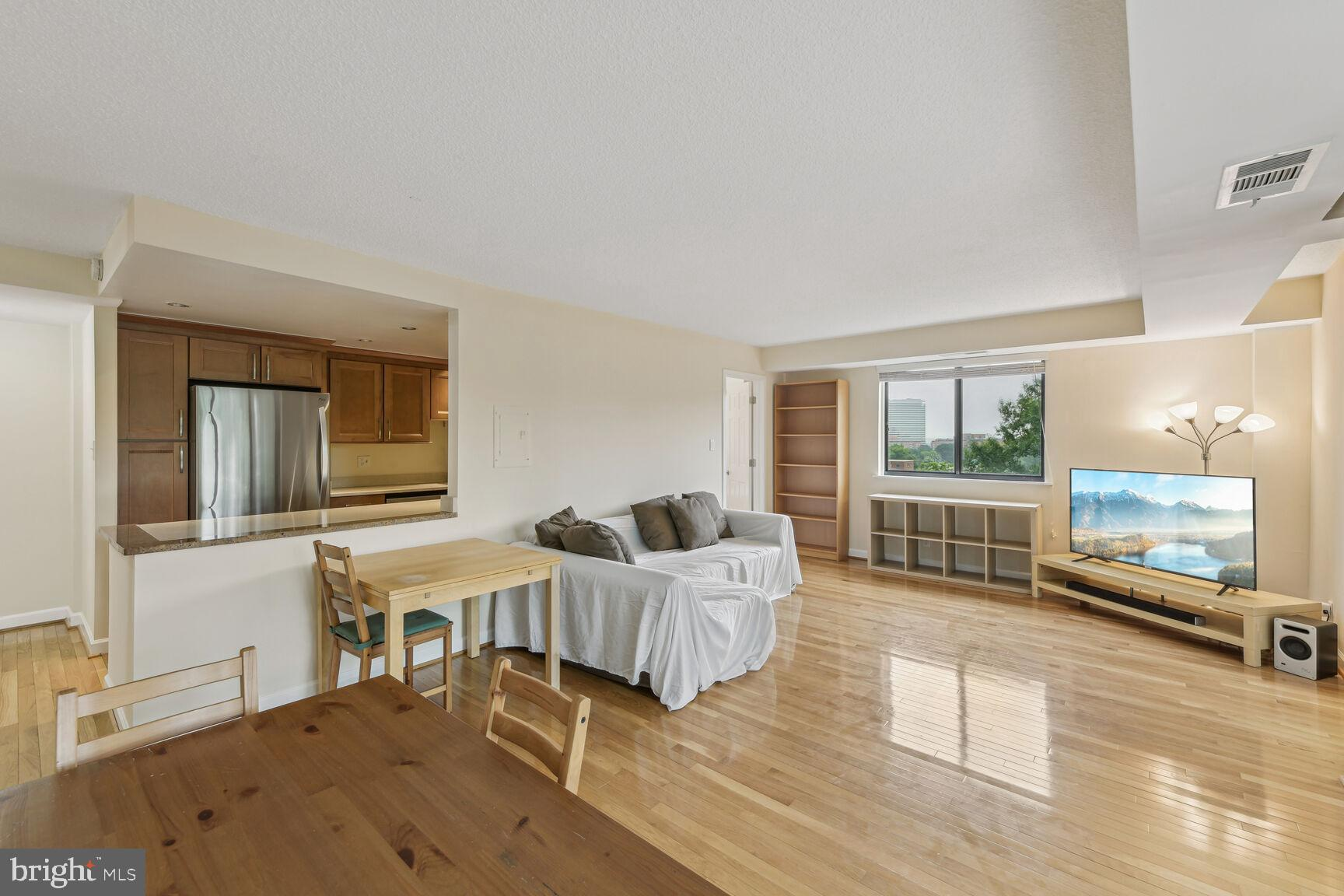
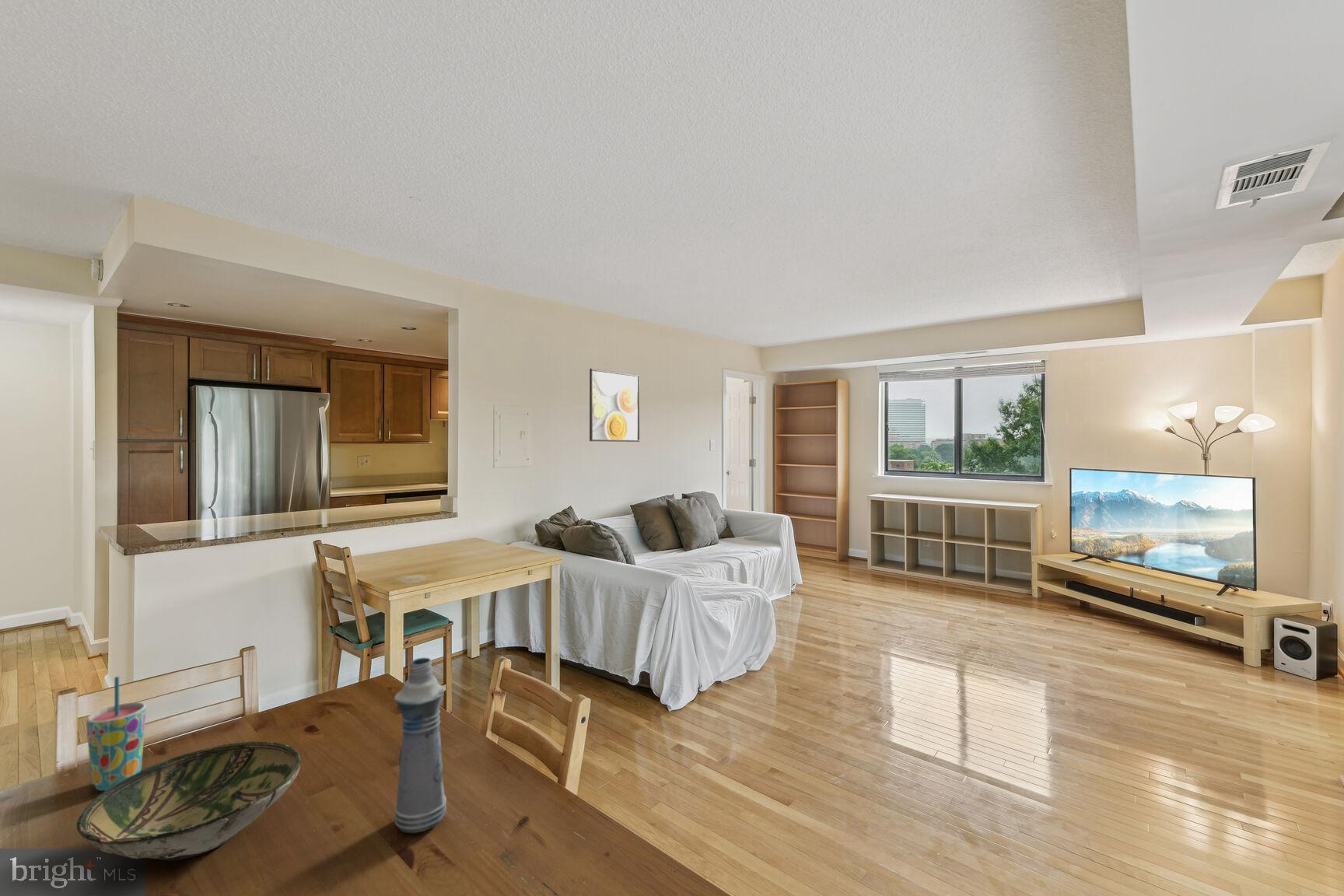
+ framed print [589,368,640,443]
+ bottle [394,657,447,834]
+ cup [86,676,147,792]
+ bowl [76,740,302,862]
